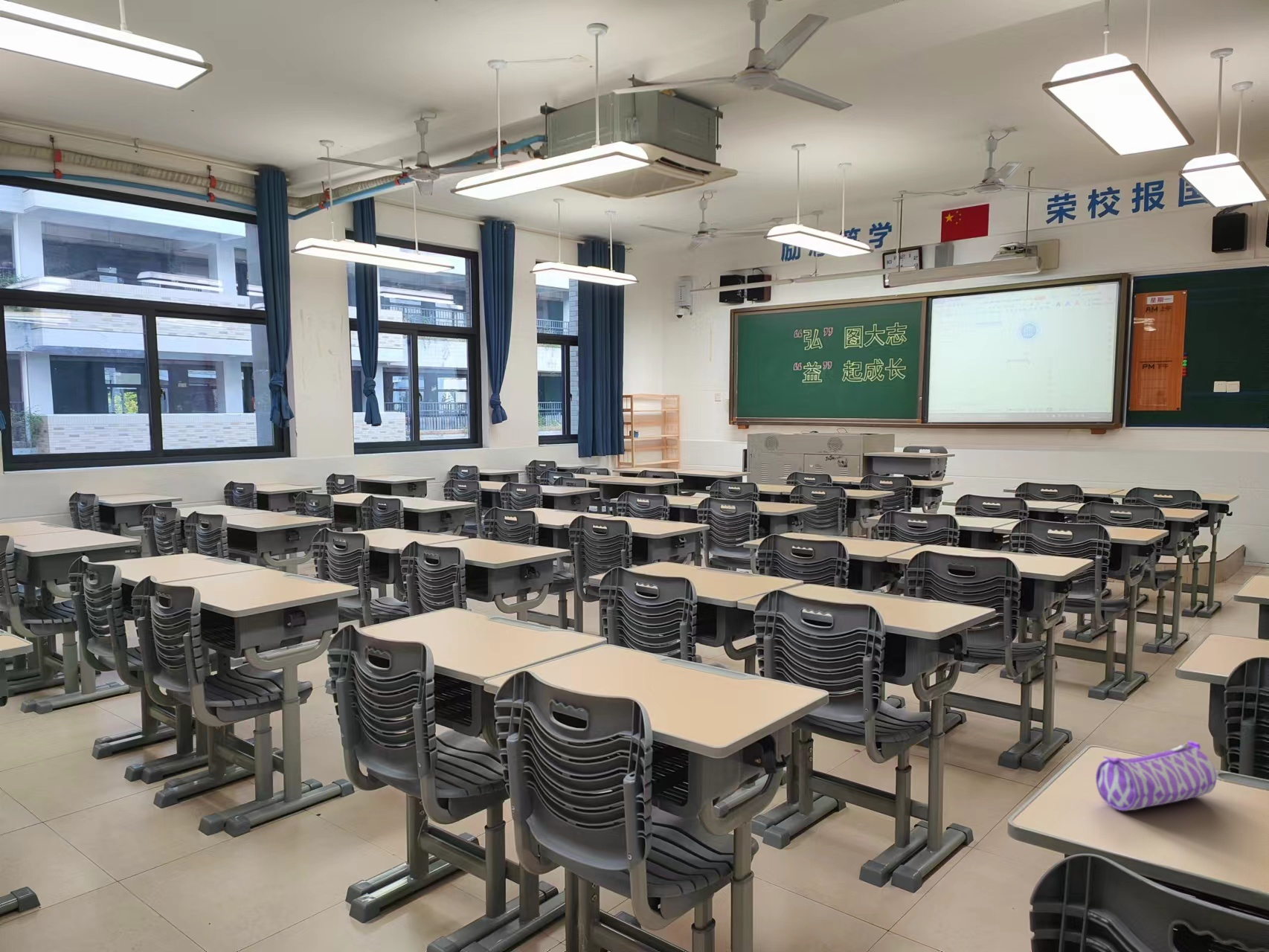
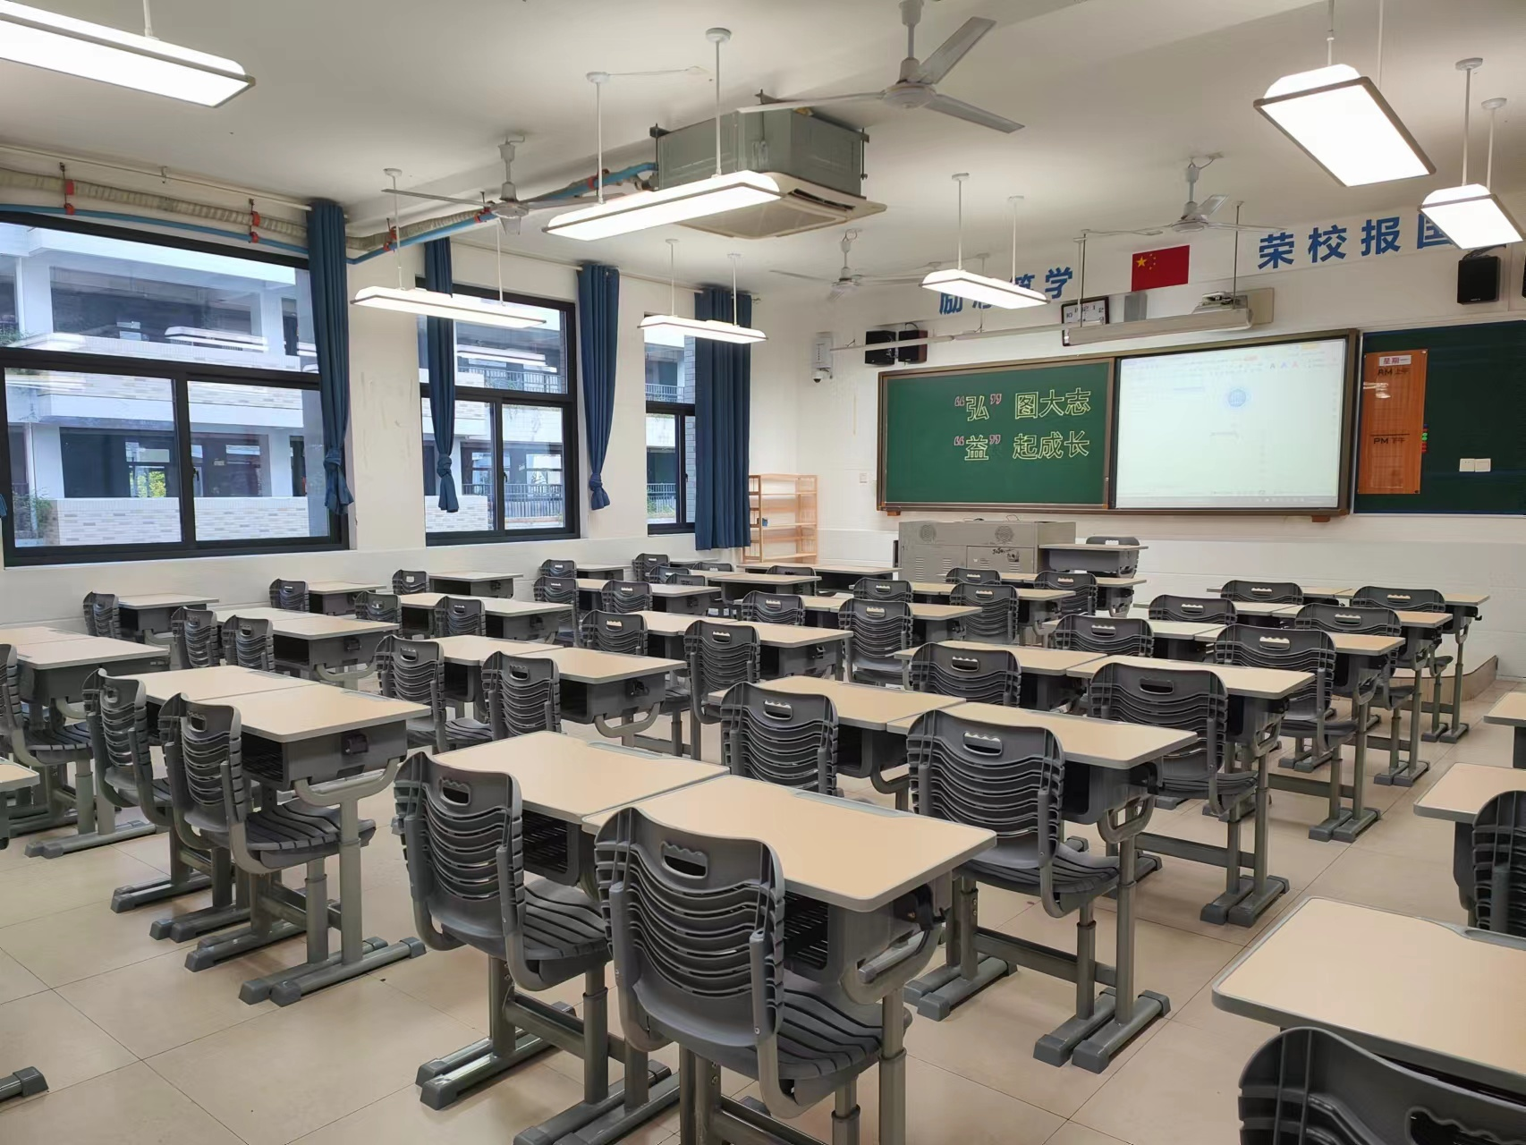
- pencil case [1095,740,1218,811]
